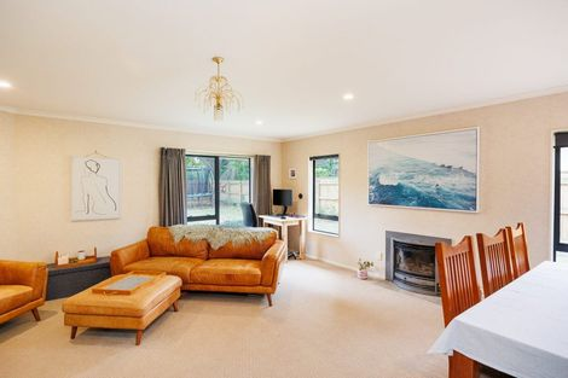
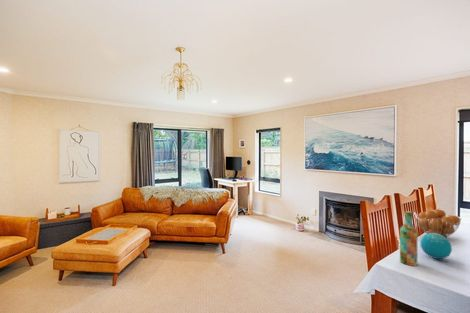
+ wine bottle [399,210,418,267]
+ fruit basket [413,208,462,239]
+ decorative orb [419,233,453,260]
